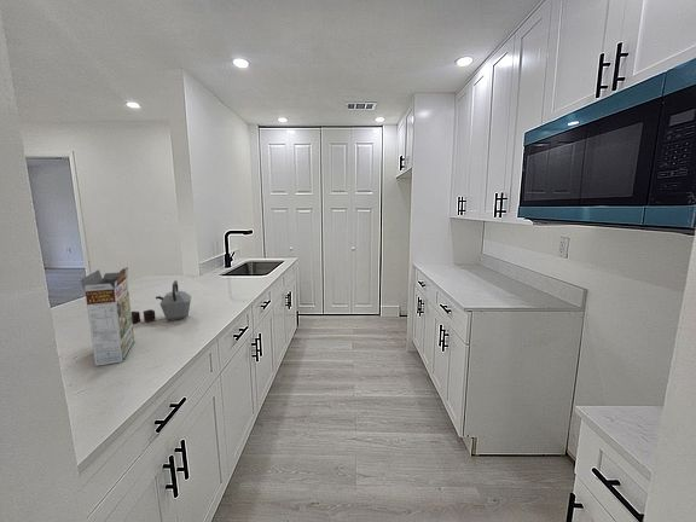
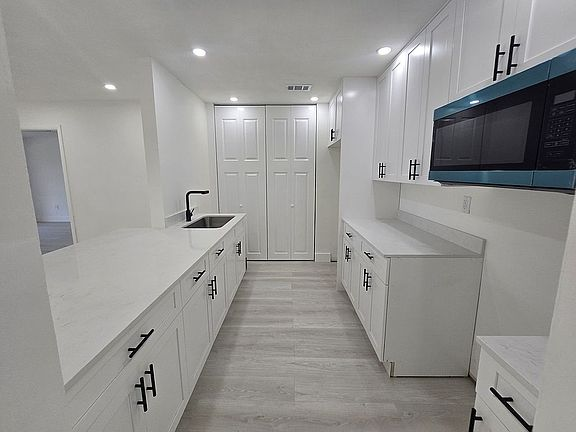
- cereal box [80,266,135,367]
- kettle [130,279,192,325]
